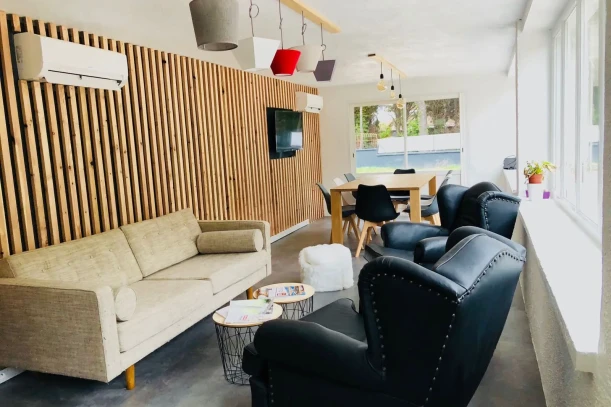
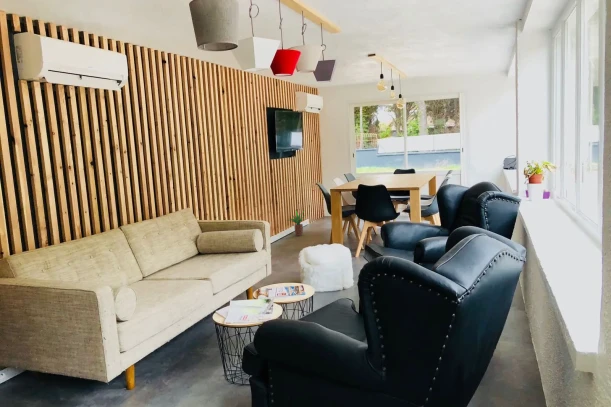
+ potted plant [287,209,306,237]
